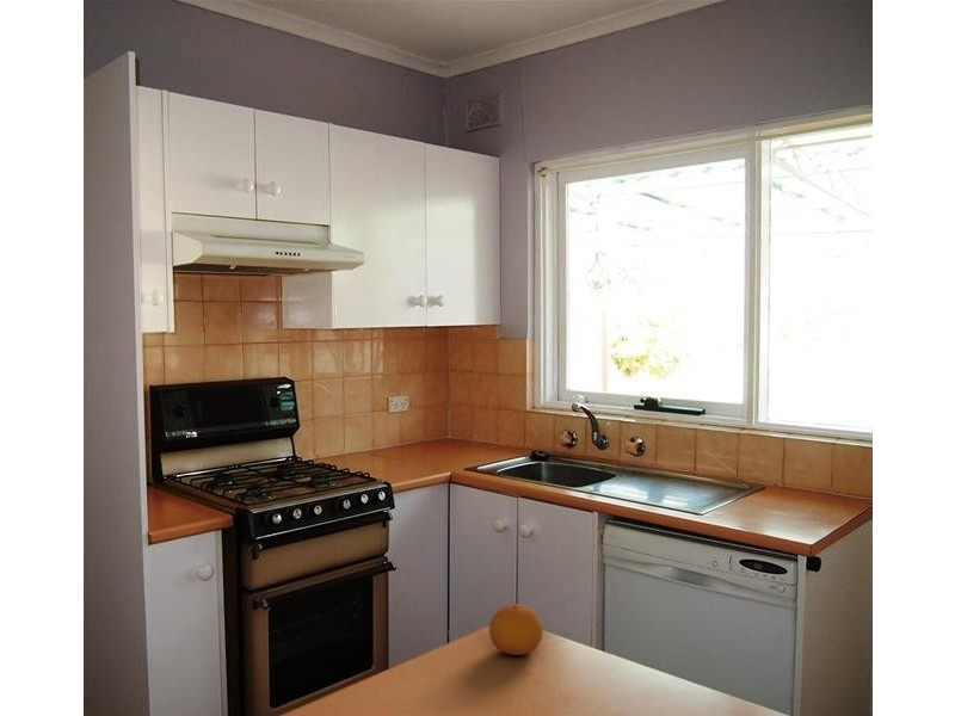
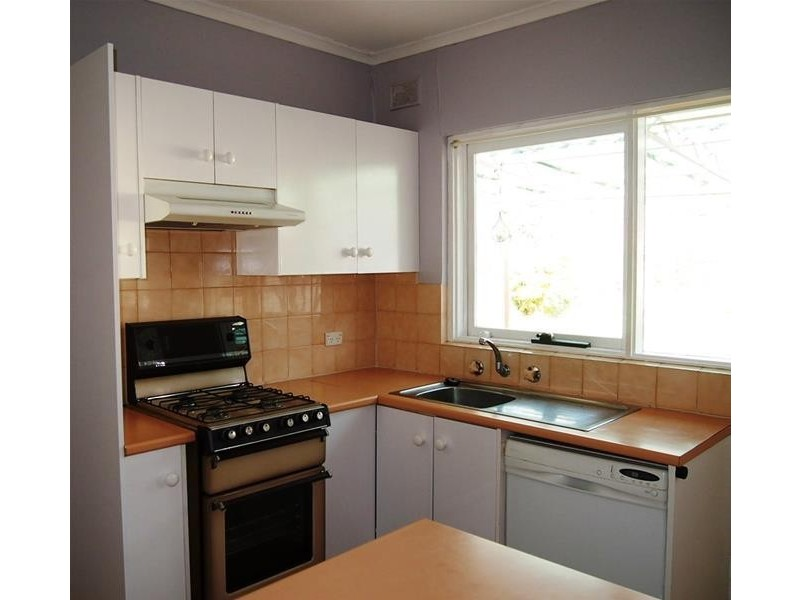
- fruit [488,603,544,656]
